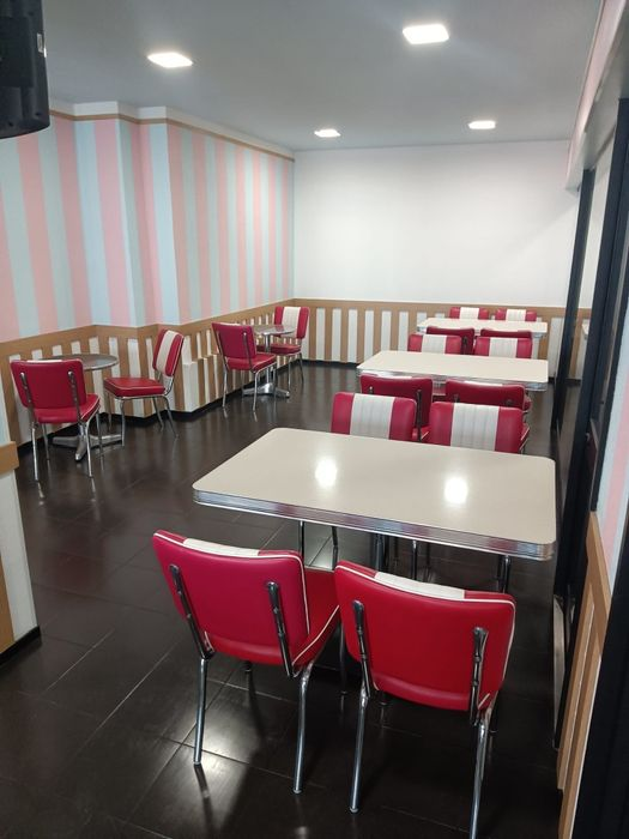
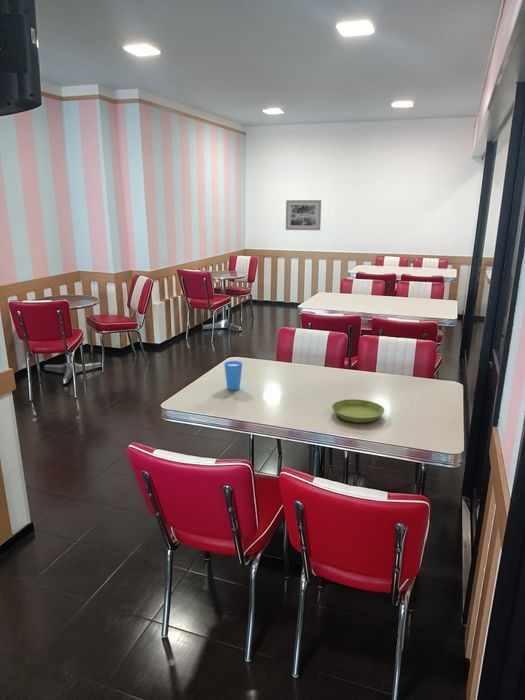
+ wall art [285,199,322,231]
+ cup [223,360,243,391]
+ saucer [331,398,385,423]
